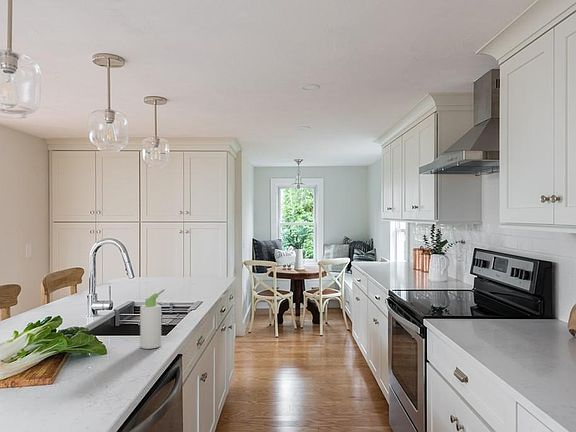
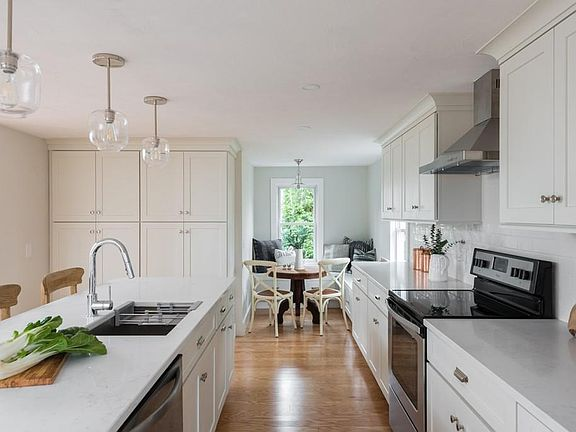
- bottle [139,288,165,350]
